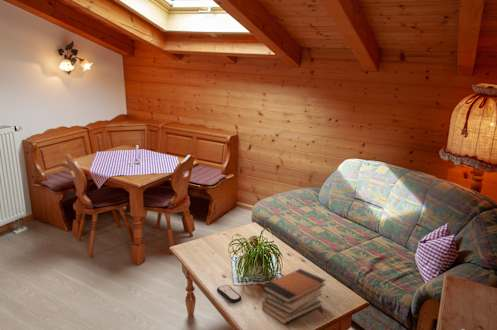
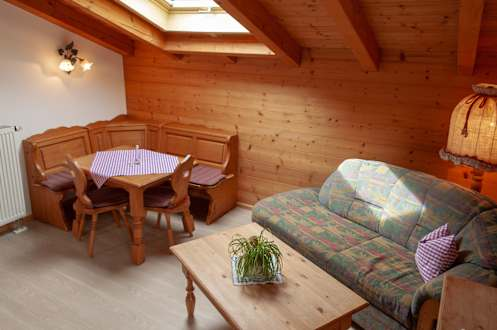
- remote control [216,284,242,304]
- book stack [261,268,327,325]
